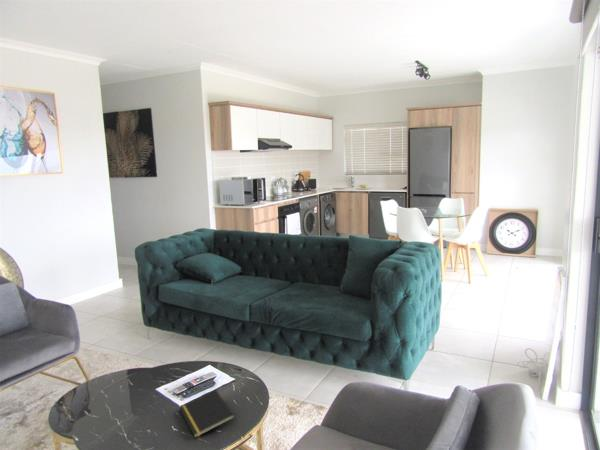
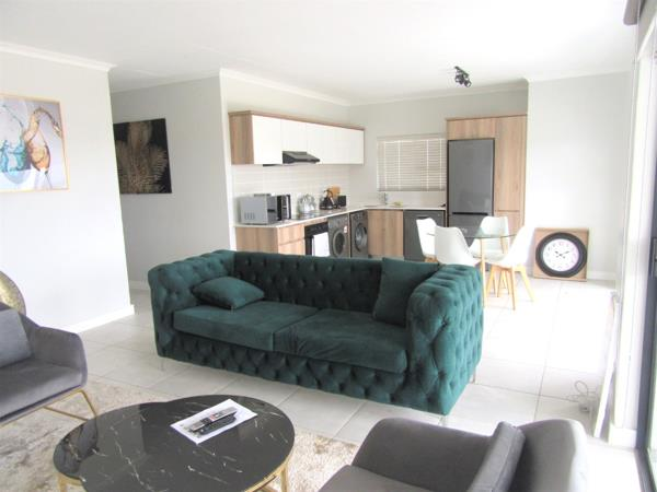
- notepad [178,389,236,439]
